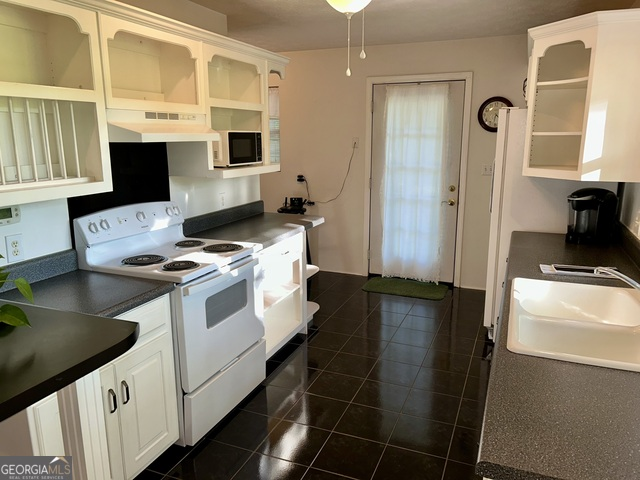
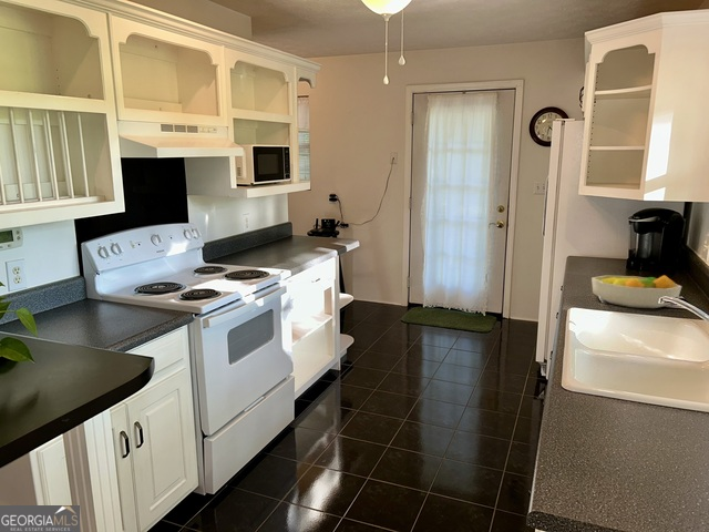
+ fruit bowl [590,274,682,309]
